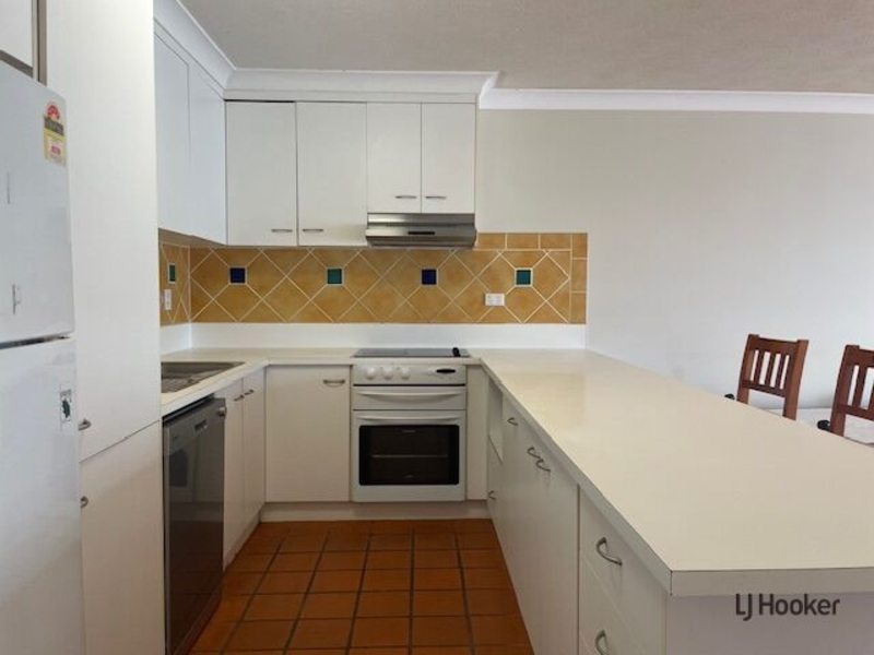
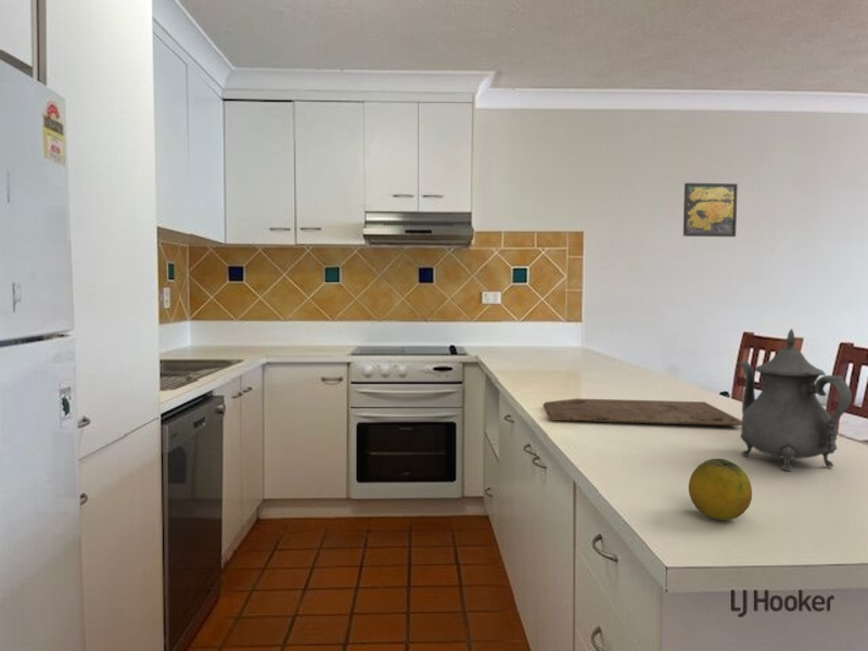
+ fruit [688,458,753,521]
+ cutting board [541,397,742,426]
+ teapot [737,328,853,472]
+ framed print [682,182,739,238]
